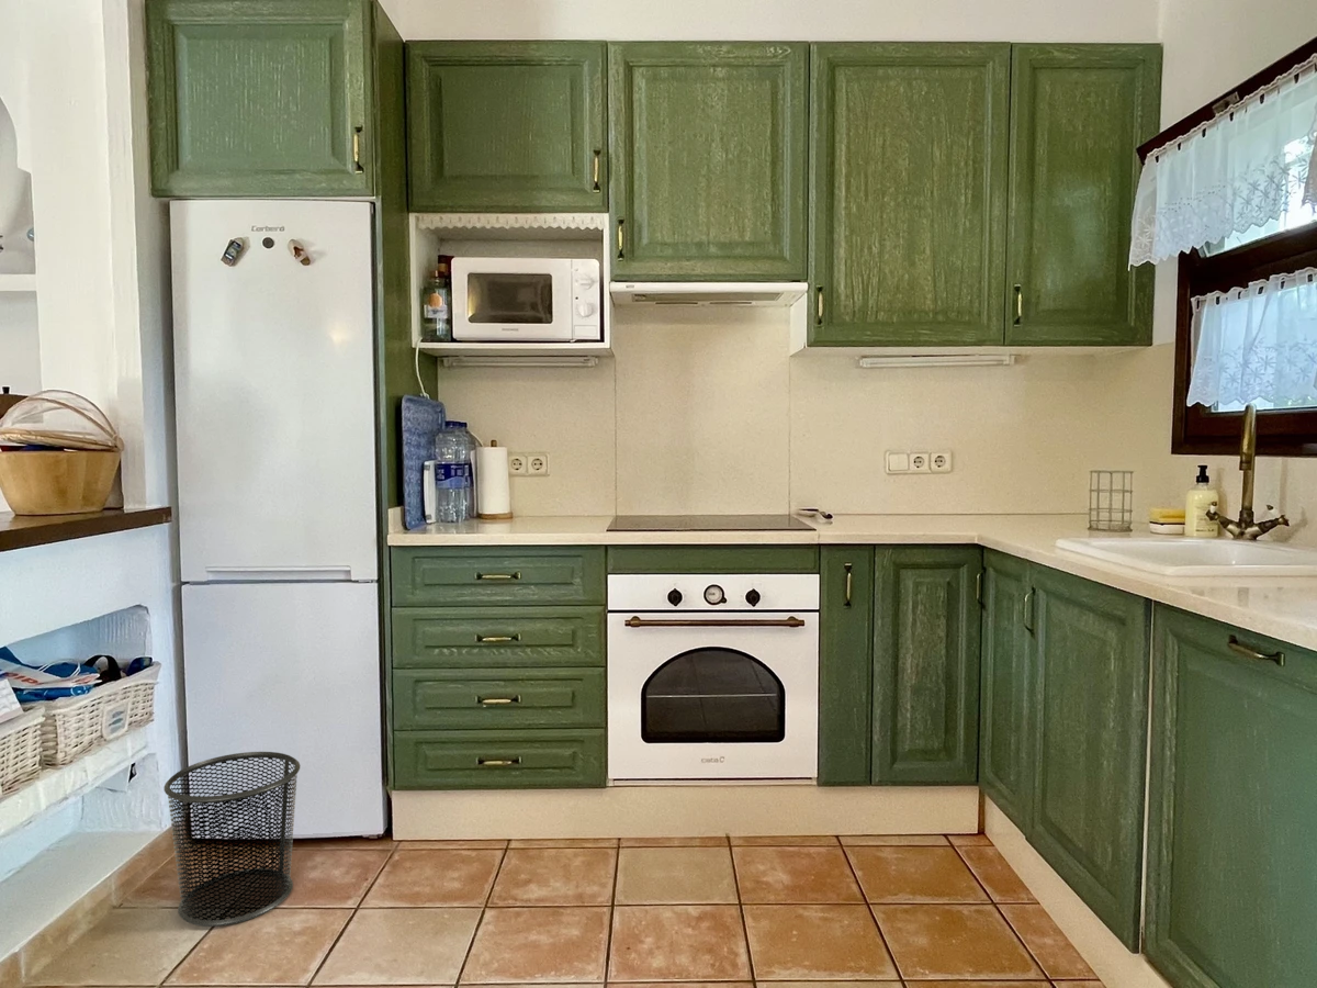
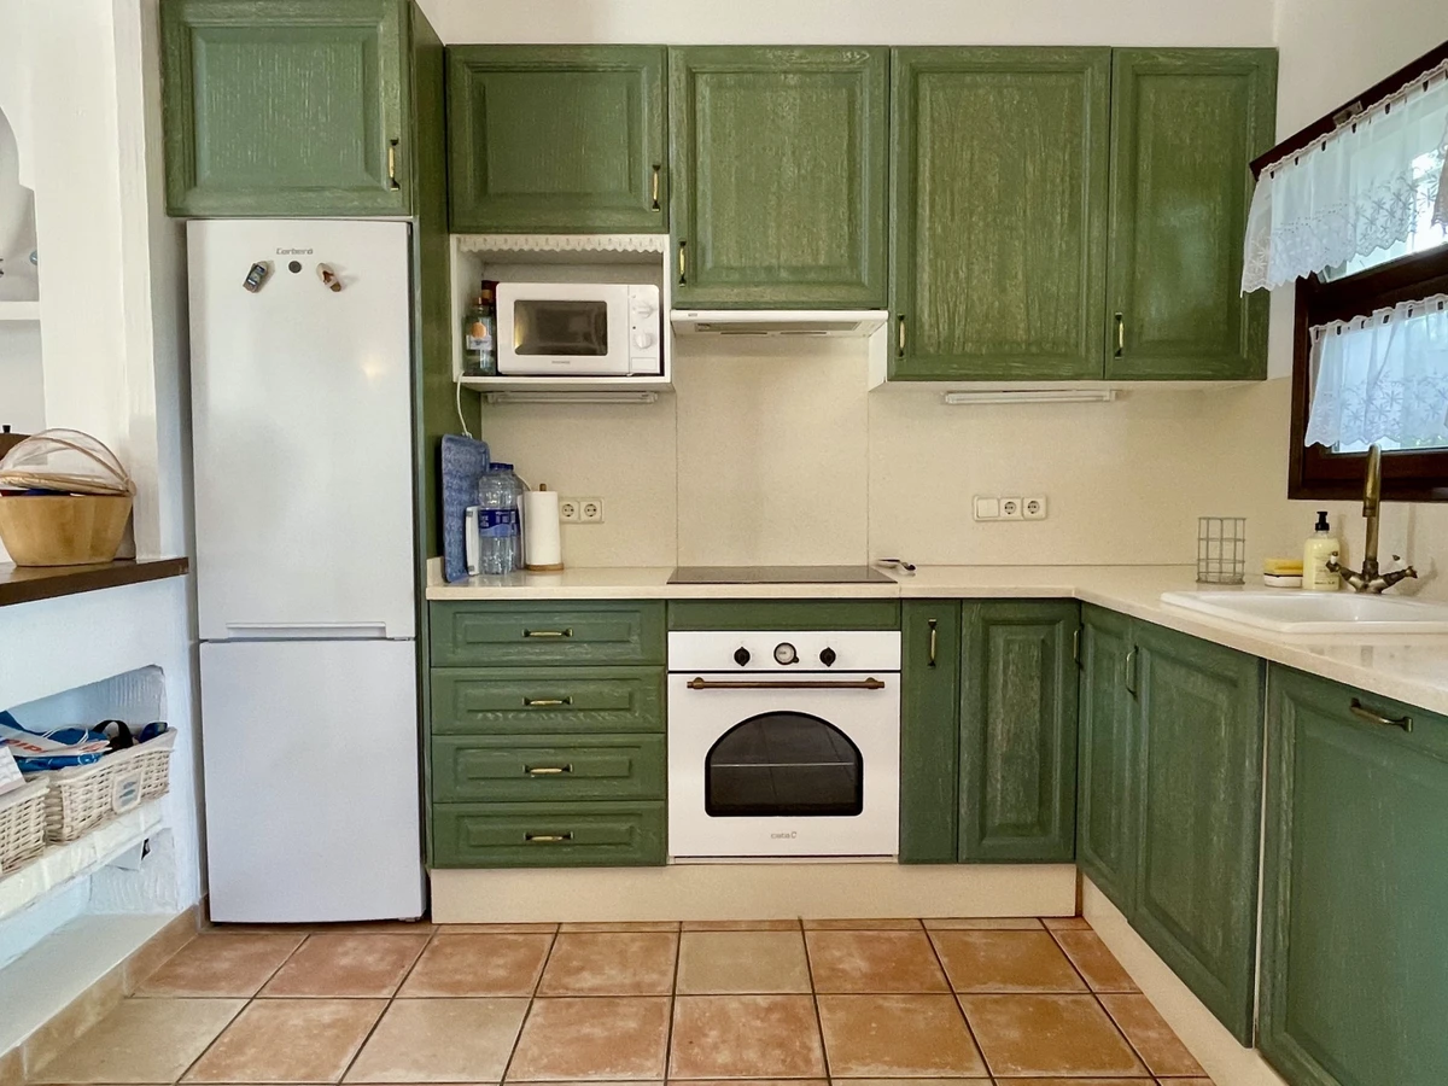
- trash can [162,751,301,928]
